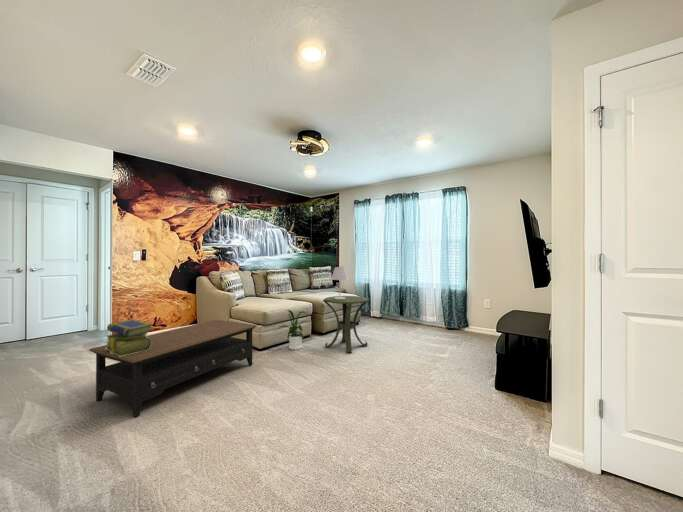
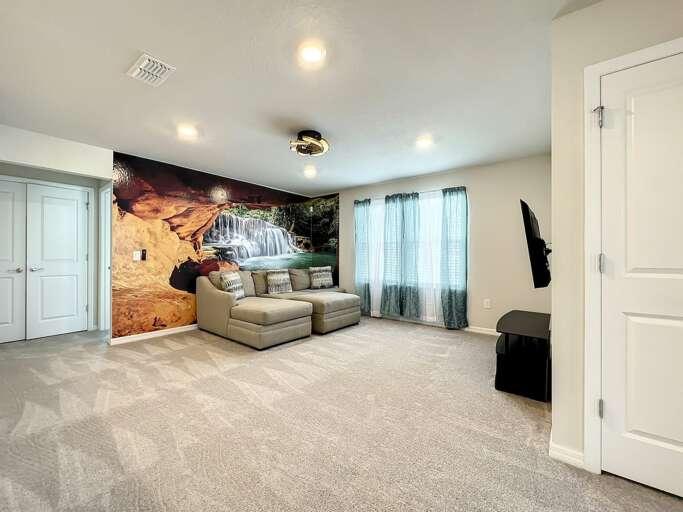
- coffee table [88,319,258,418]
- side table [322,295,370,354]
- stack of books [105,318,154,357]
- table lamp [330,266,349,300]
- house plant [276,309,312,351]
